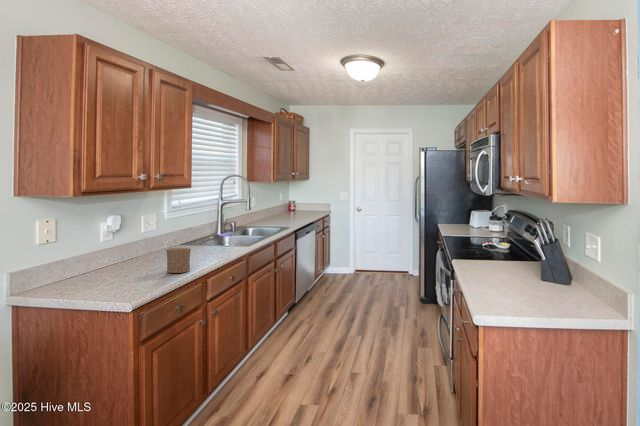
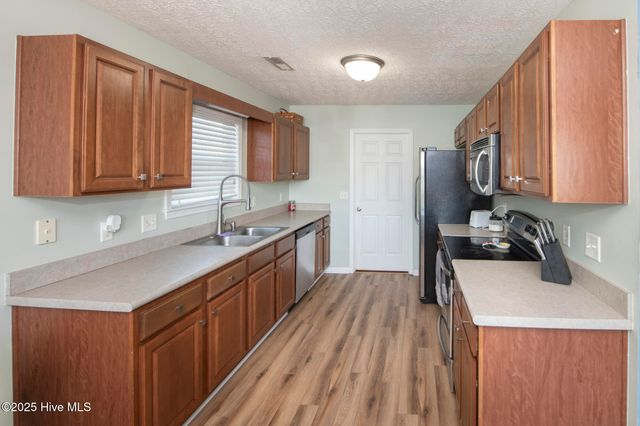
- cup [165,247,192,274]
